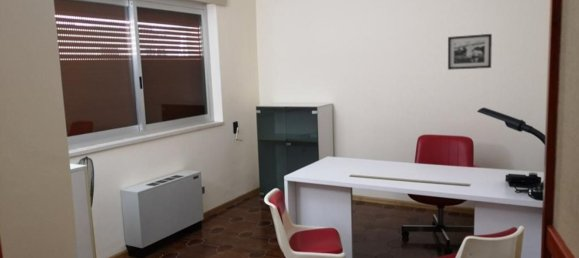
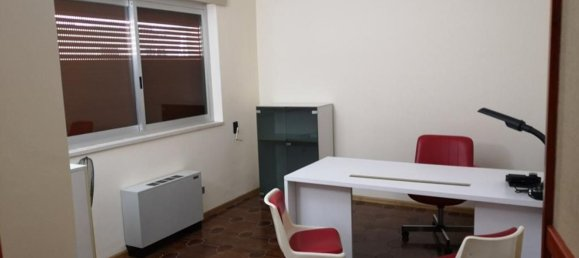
- picture frame [447,33,493,71]
